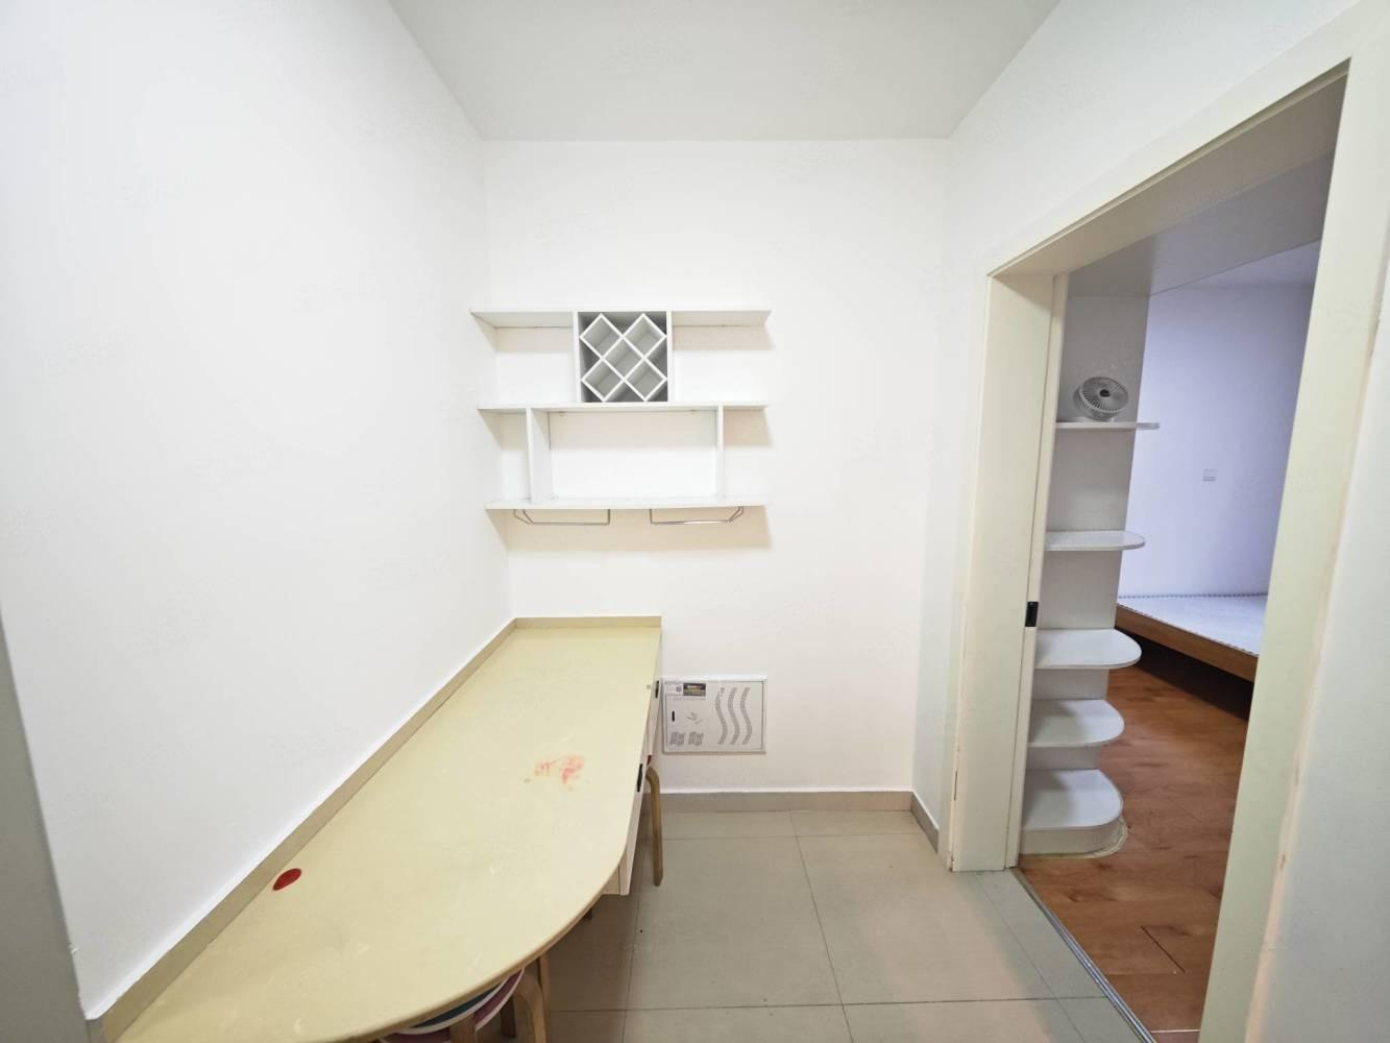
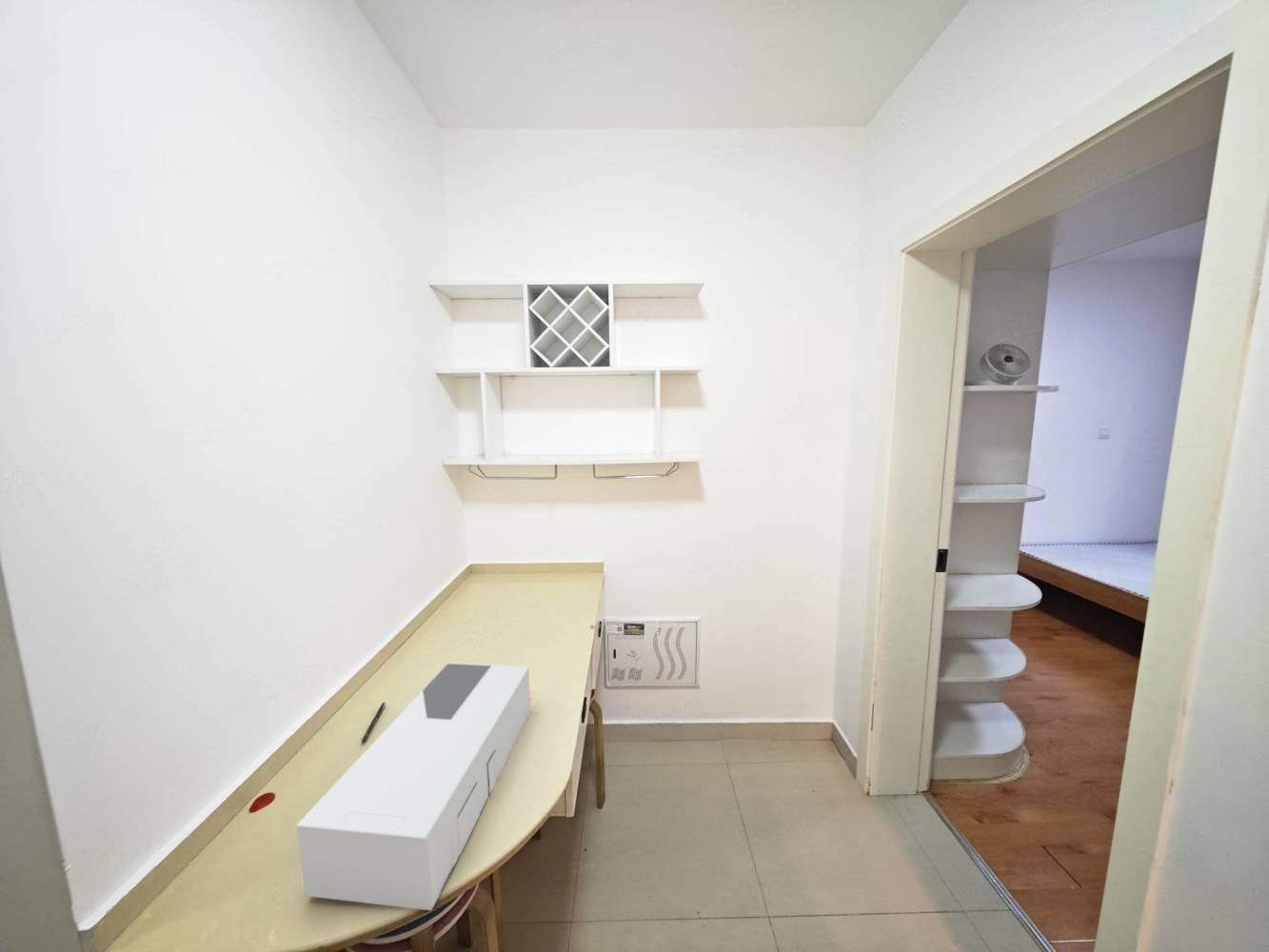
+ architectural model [295,662,531,911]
+ pen [360,702,387,745]
